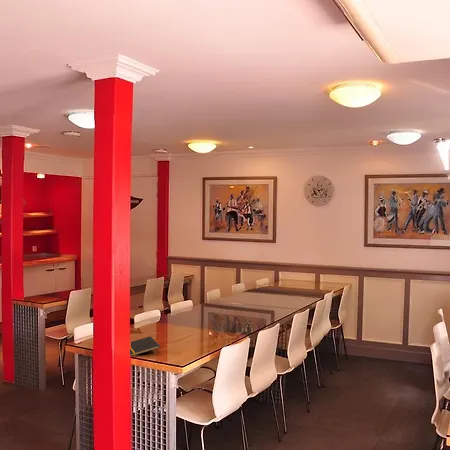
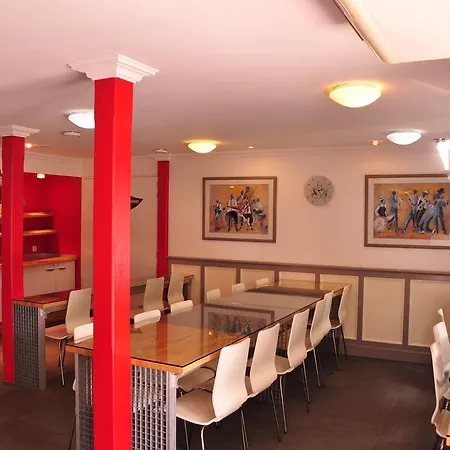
- notepad [129,335,161,357]
